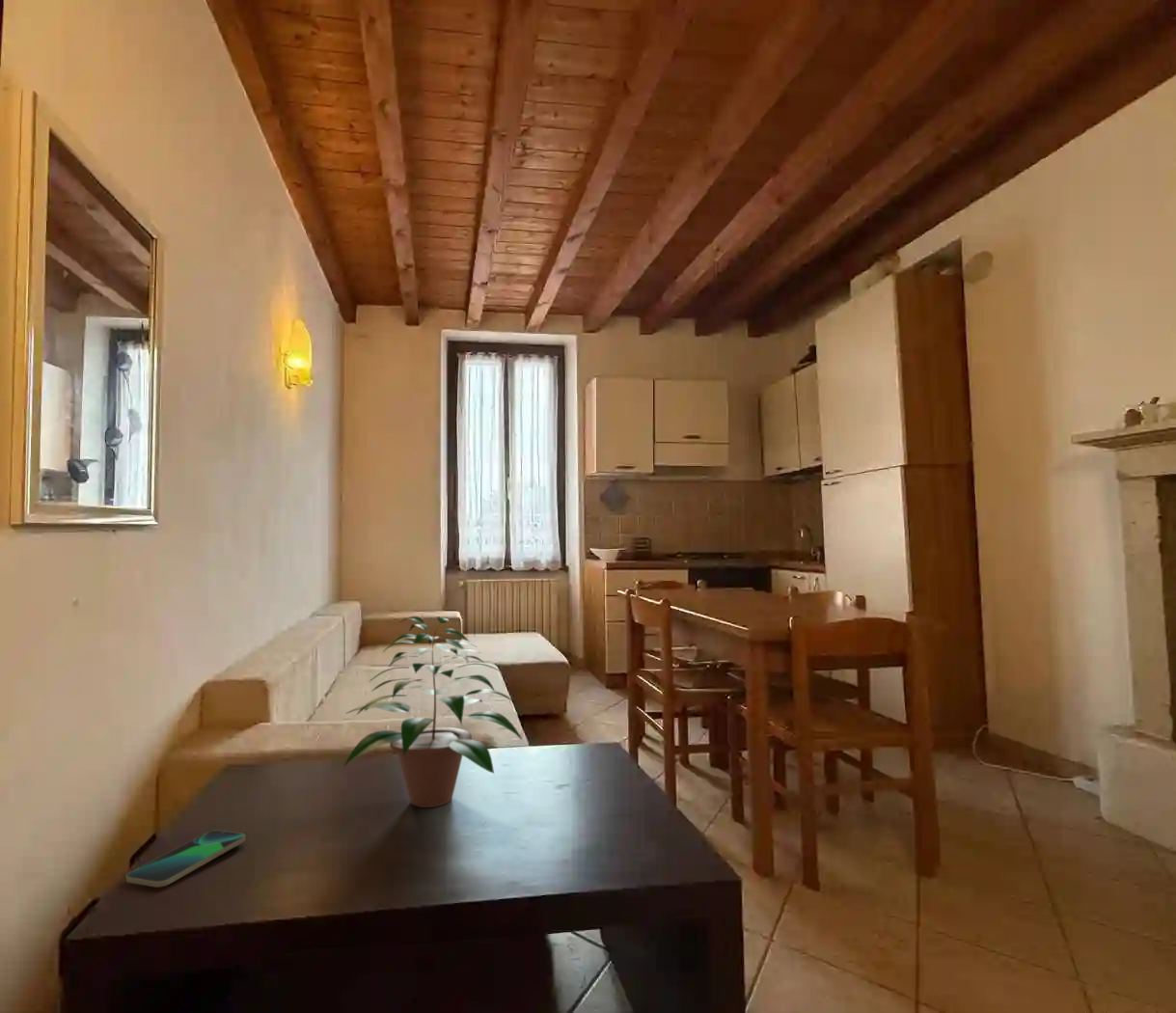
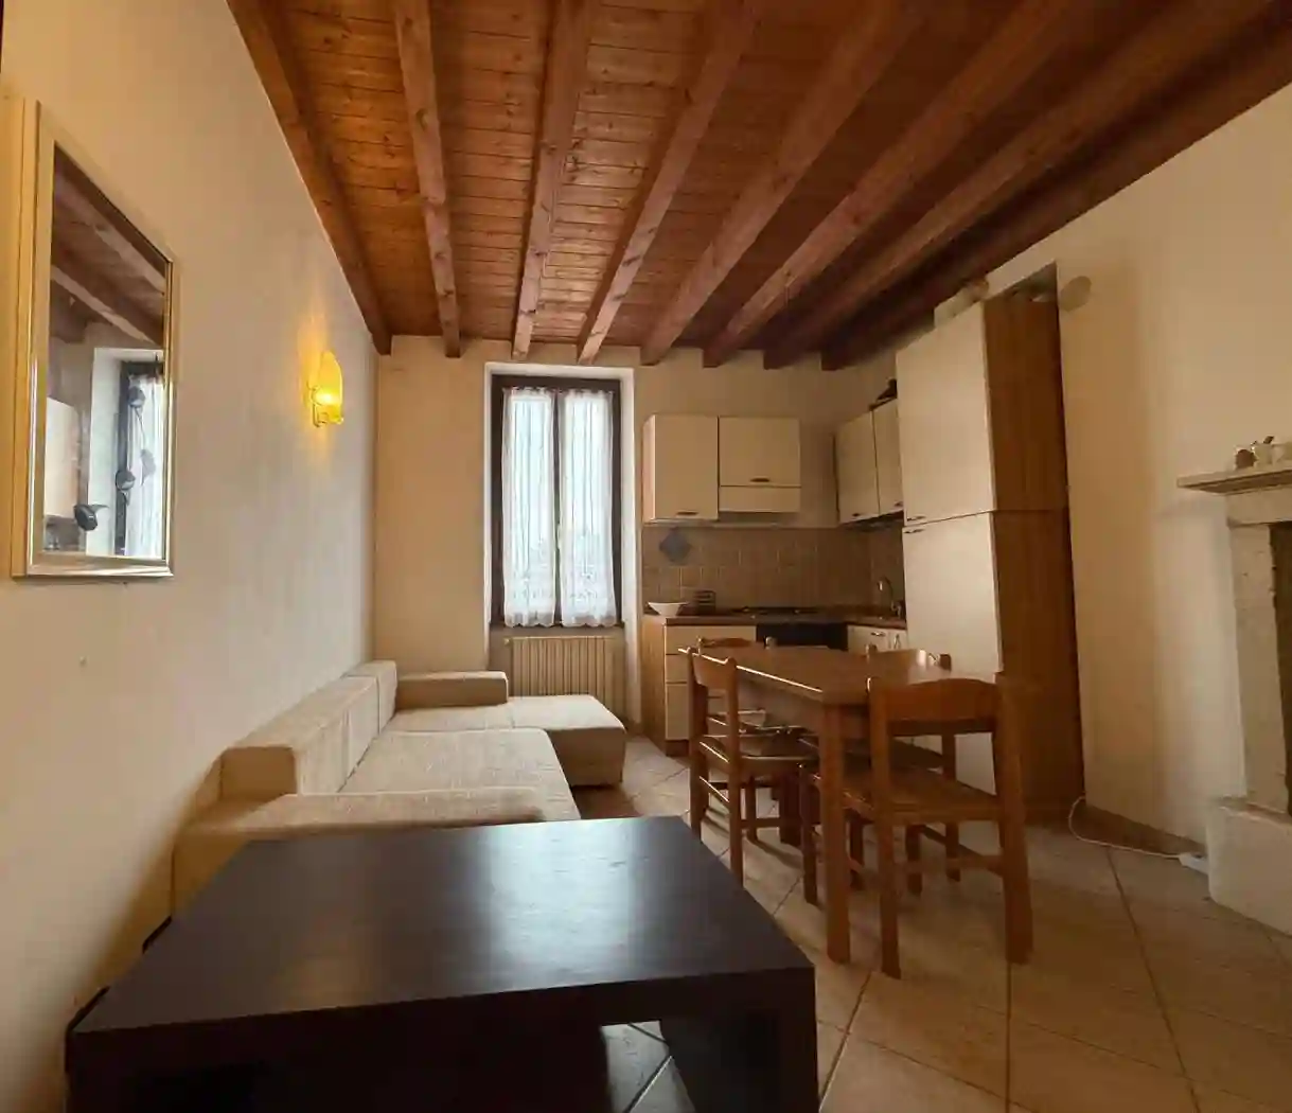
- smartphone [125,829,246,889]
- potted plant [343,615,523,808]
